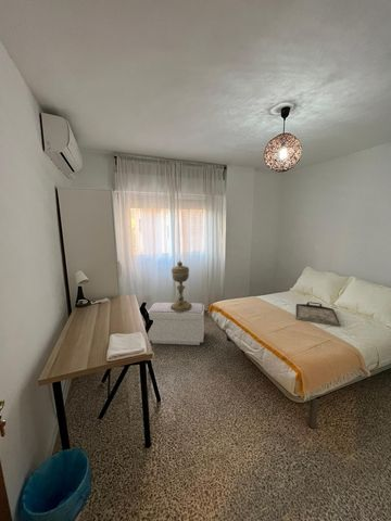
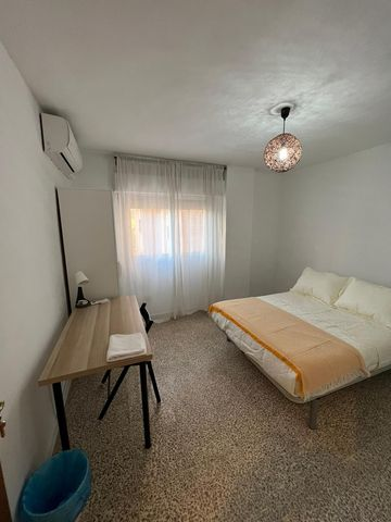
- serving tray [294,301,341,327]
- decorative urn [169,260,192,312]
- bench [147,302,205,346]
